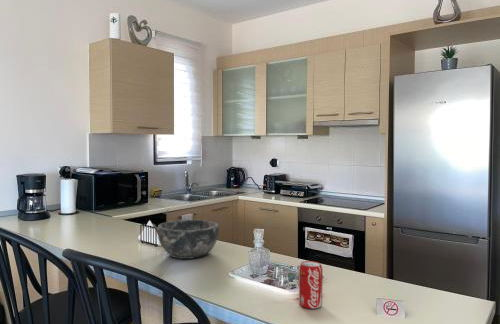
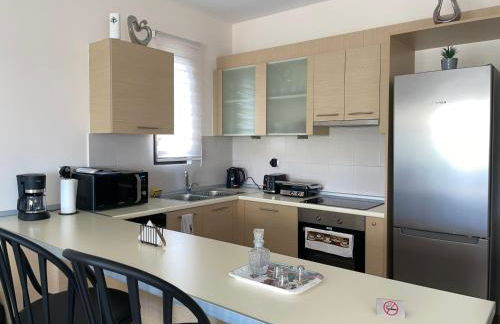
- beverage can [298,260,324,310]
- bowl [156,219,220,260]
